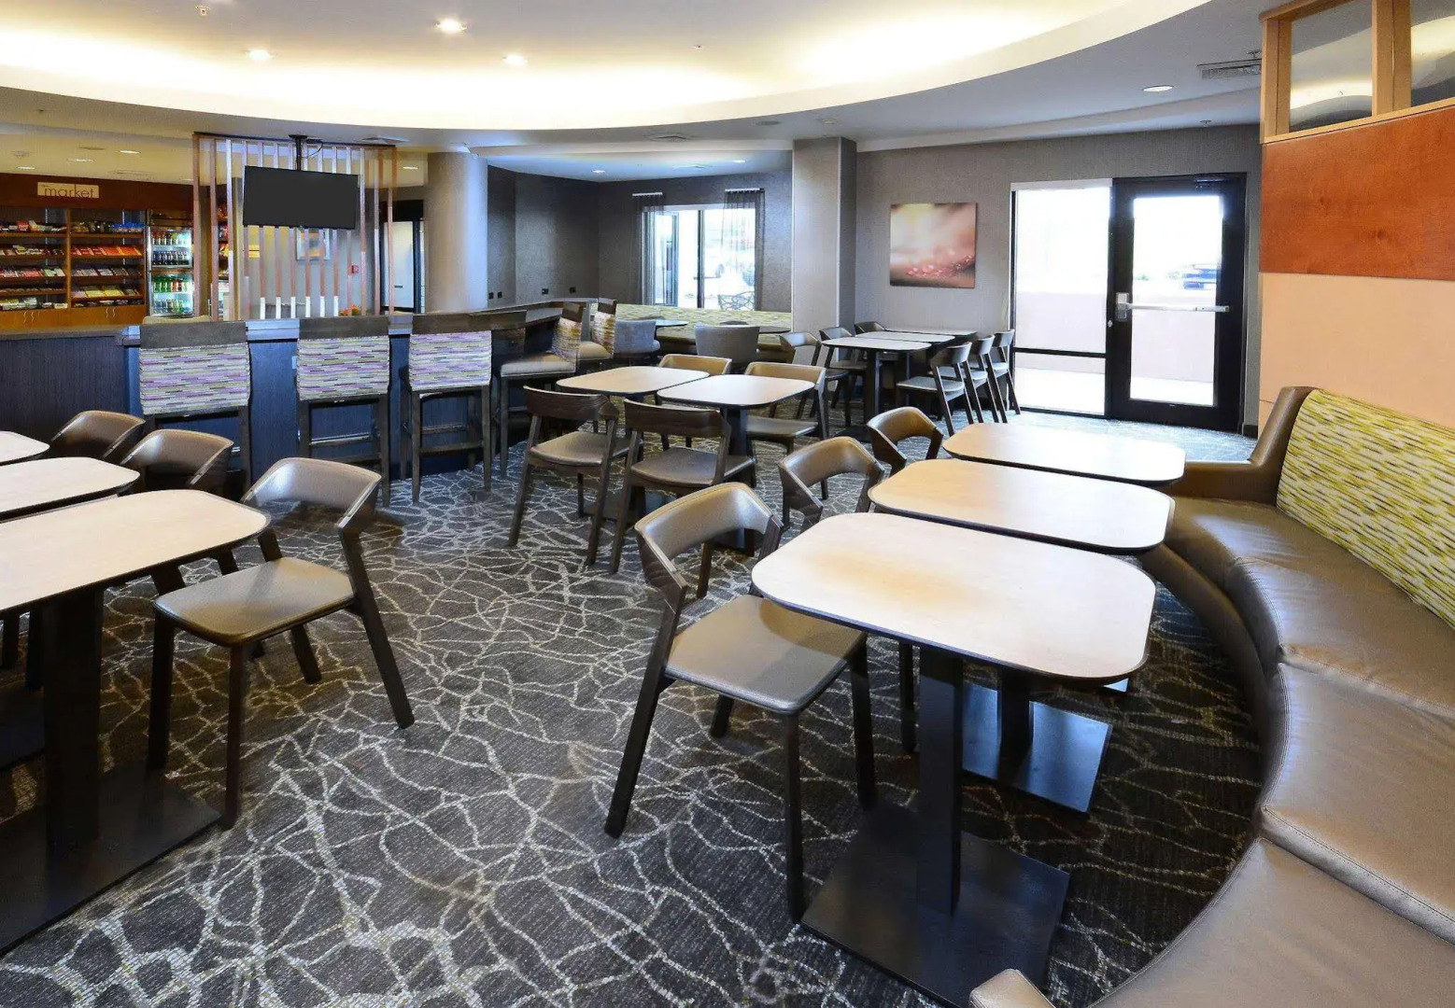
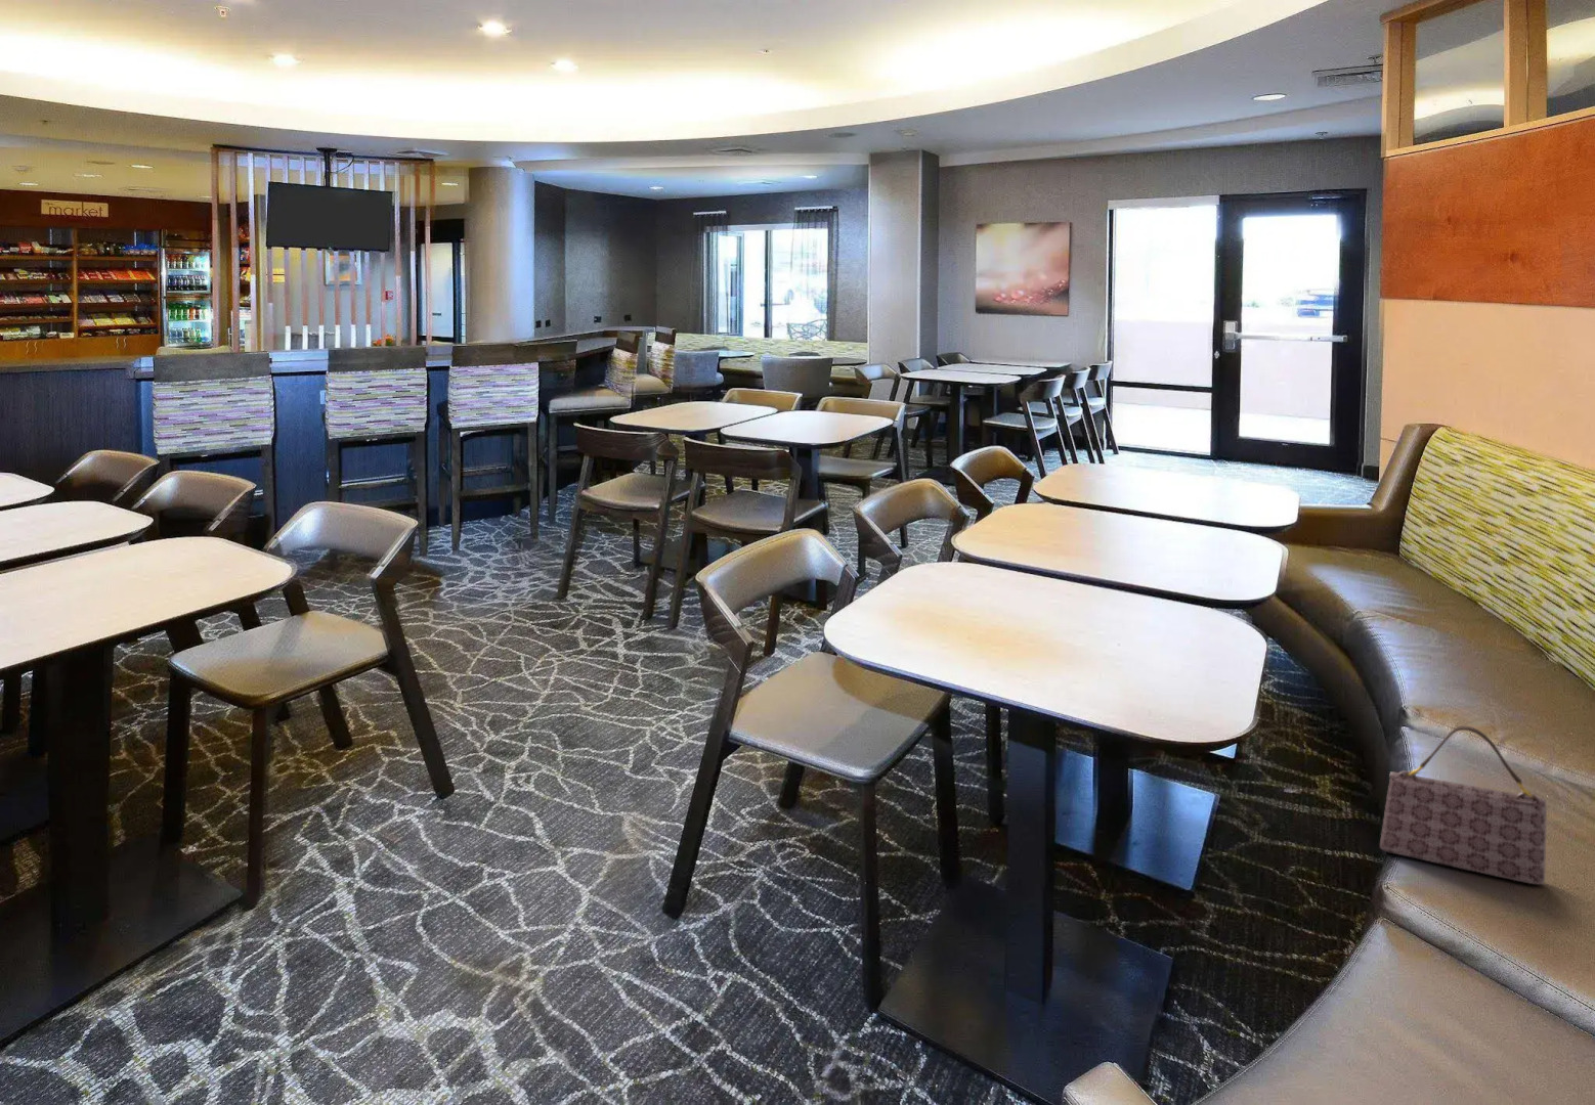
+ handbag [1379,726,1548,886]
